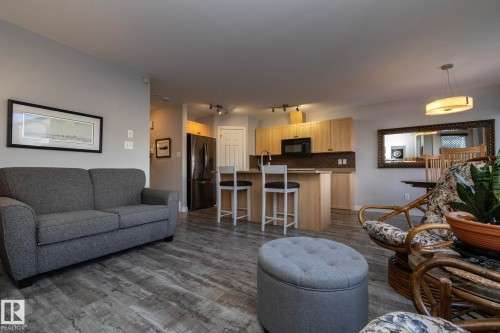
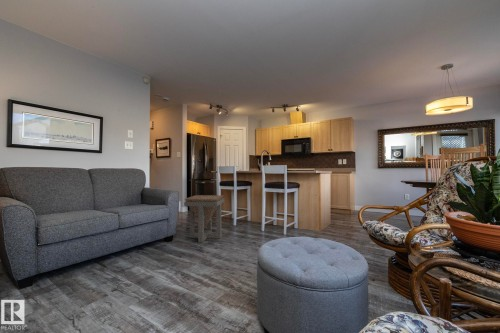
+ side table [183,194,225,244]
